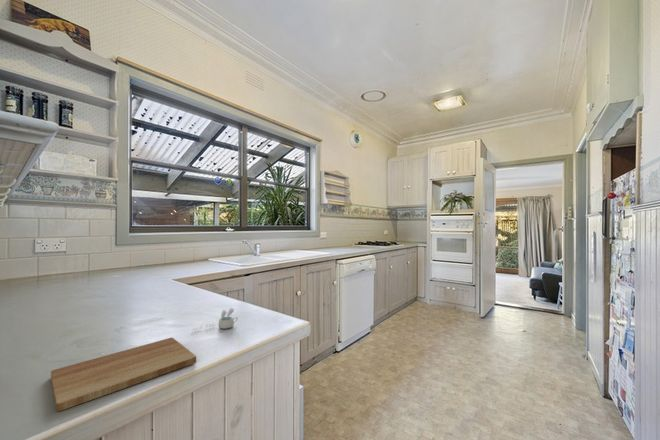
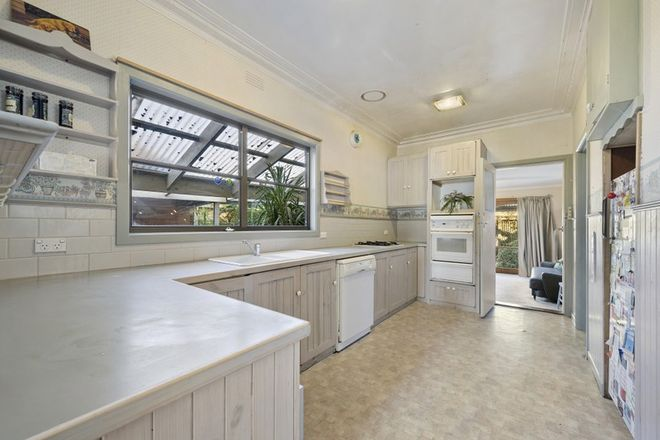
- cutting board [50,337,197,412]
- cup [190,307,239,332]
